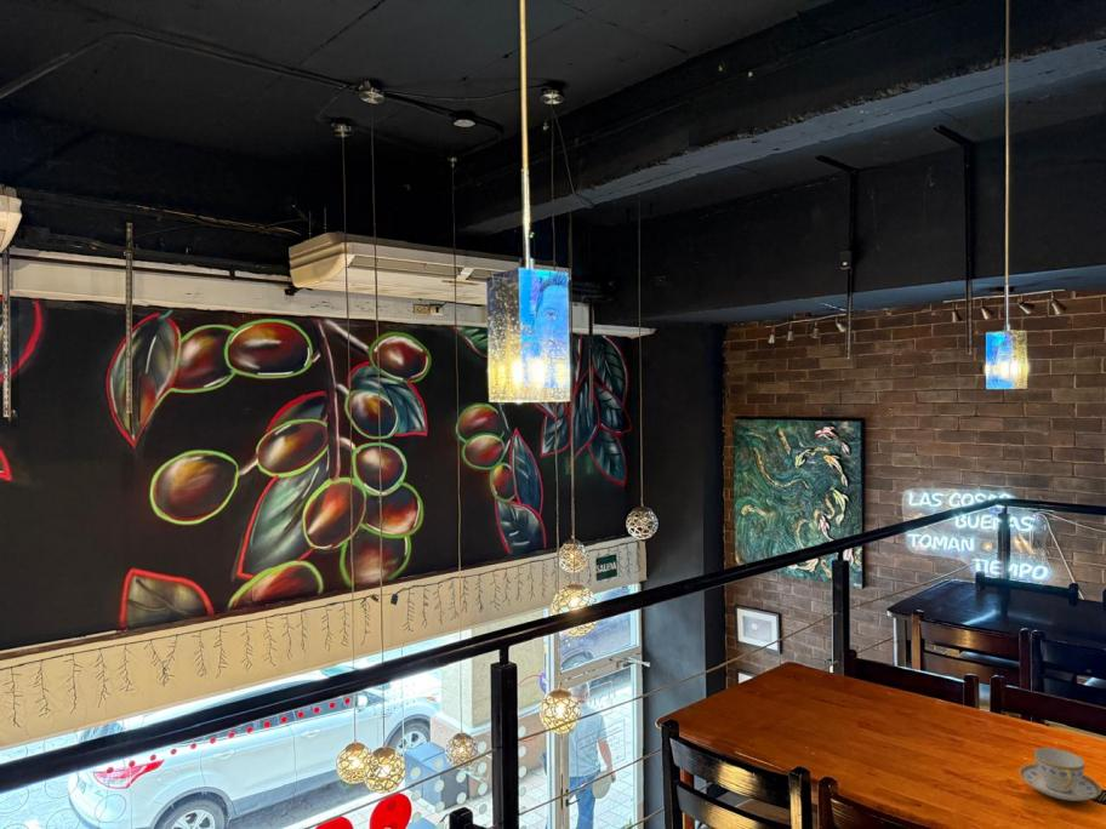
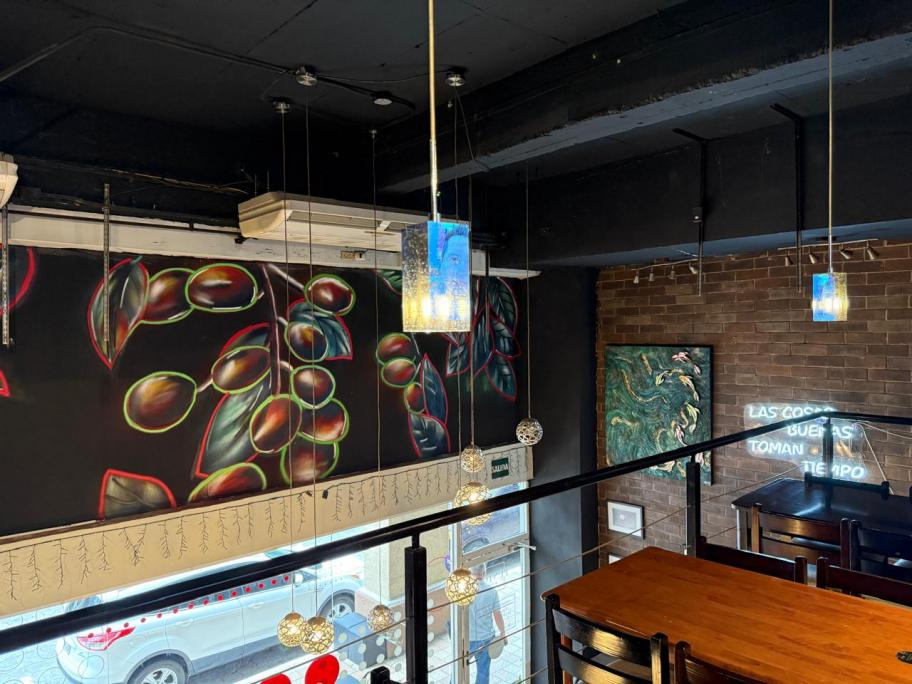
- teacup [1017,747,1102,802]
